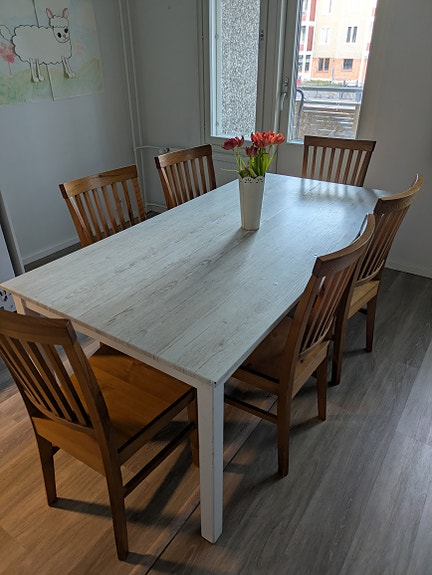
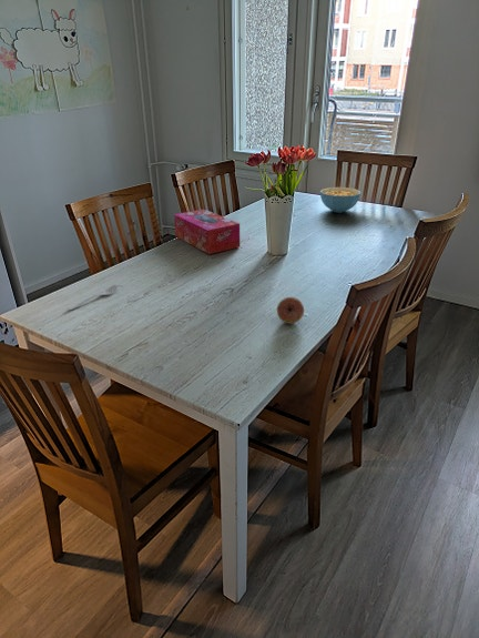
+ fruit [276,296,305,325]
+ tissue box [173,207,241,255]
+ spoon [65,284,119,311]
+ cereal bowl [319,186,361,214]
